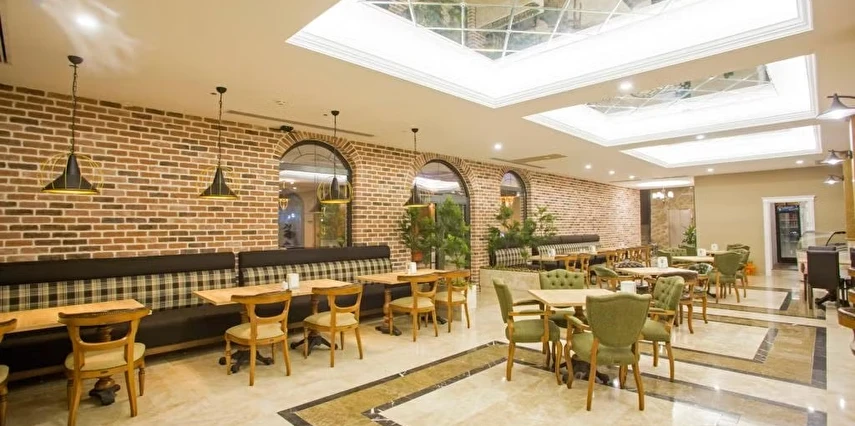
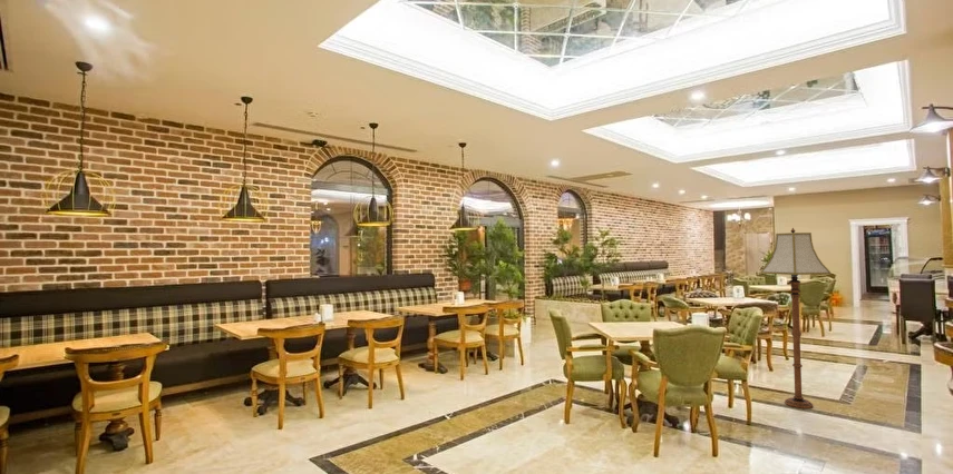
+ floor lamp [759,227,833,409]
